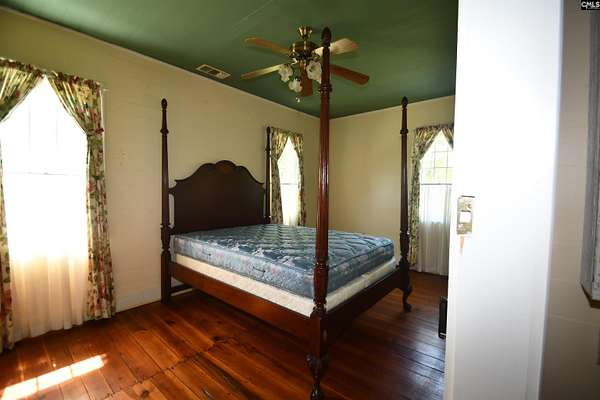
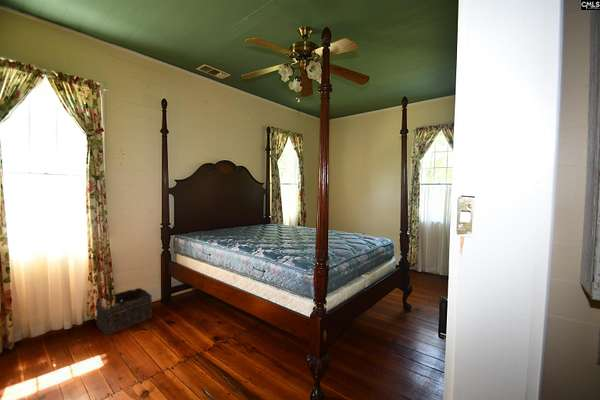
+ basket [95,287,153,335]
